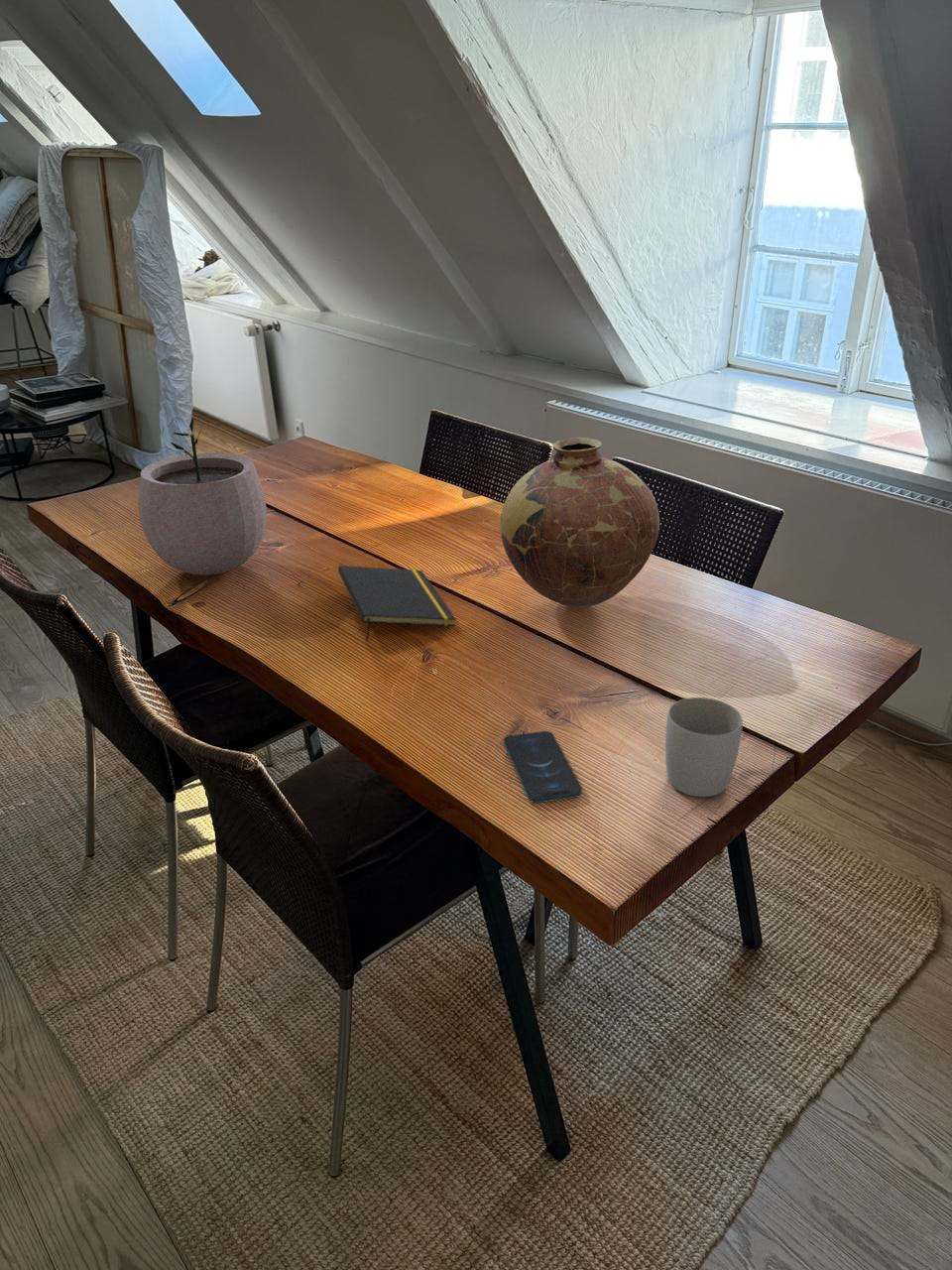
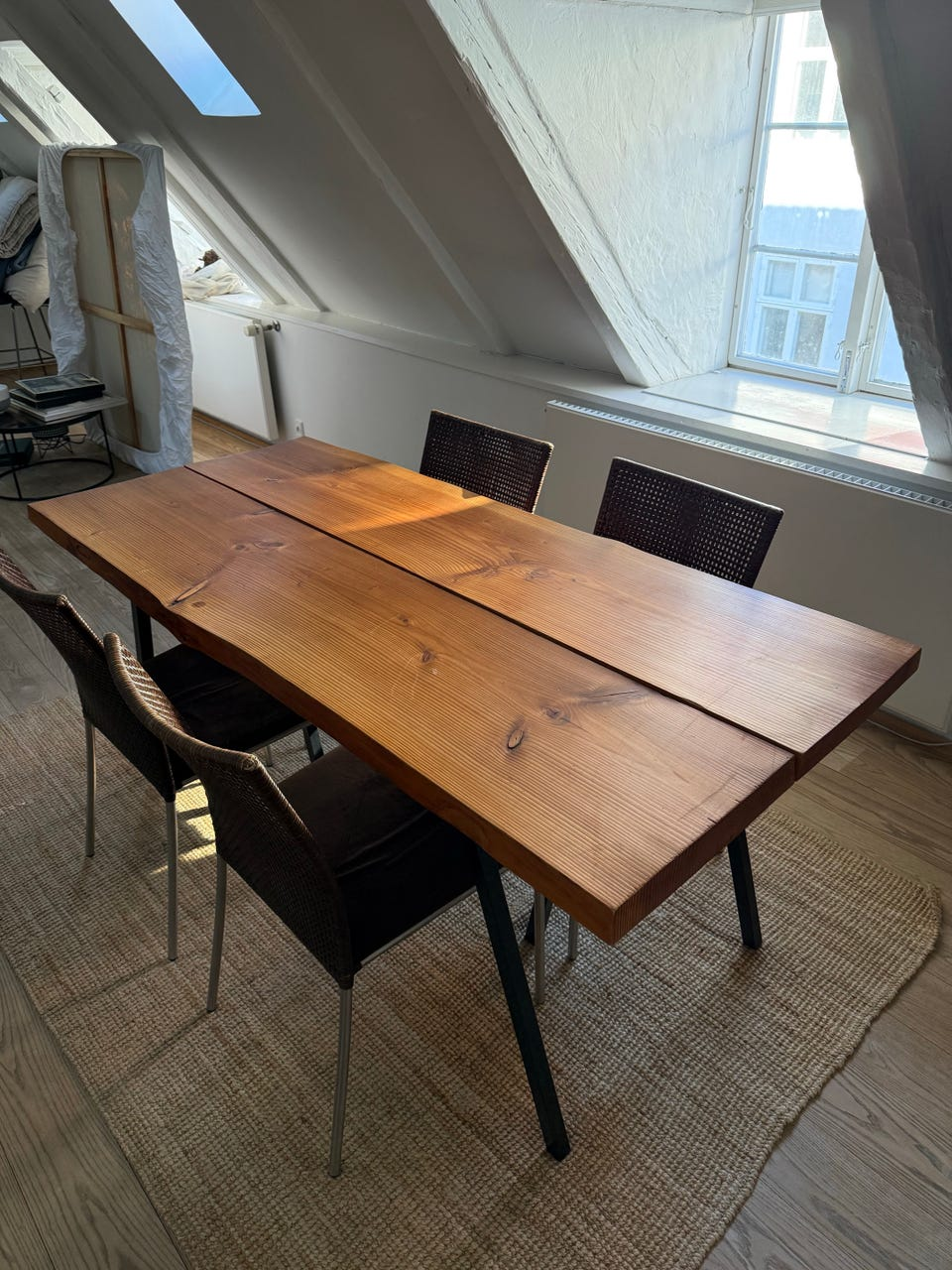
- notepad [337,565,457,642]
- mug [664,697,744,798]
- plant pot [138,417,268,576]
- vase [500,437,660,608]
- smartphone [503,730,583,804]
